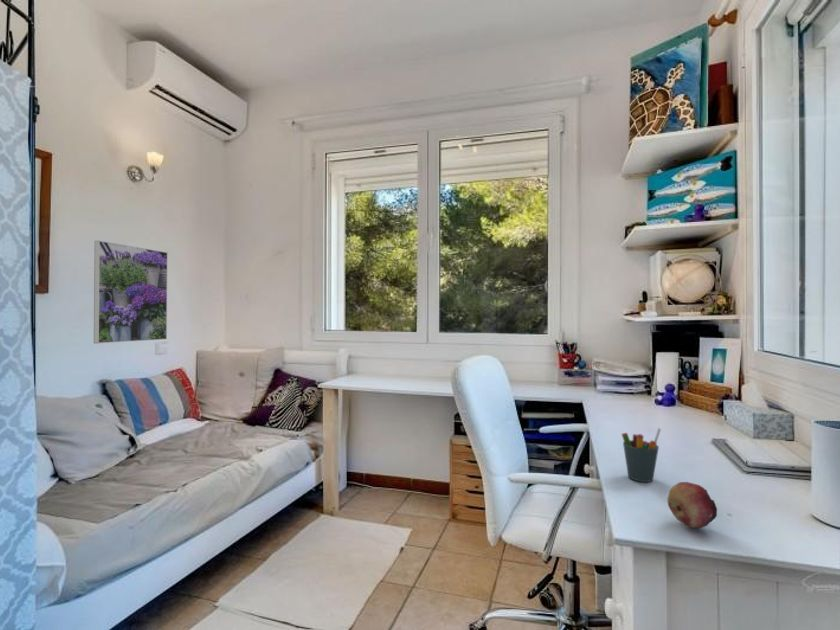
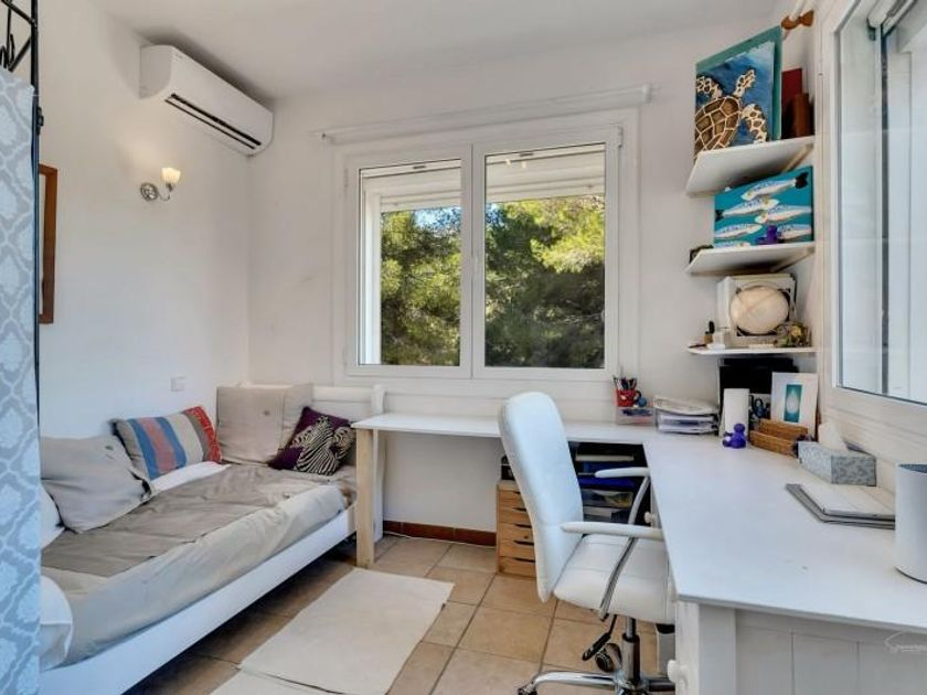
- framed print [93,240,169,344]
- pen holder [621,427,662,483]
- fruit [666,481,718,529]
